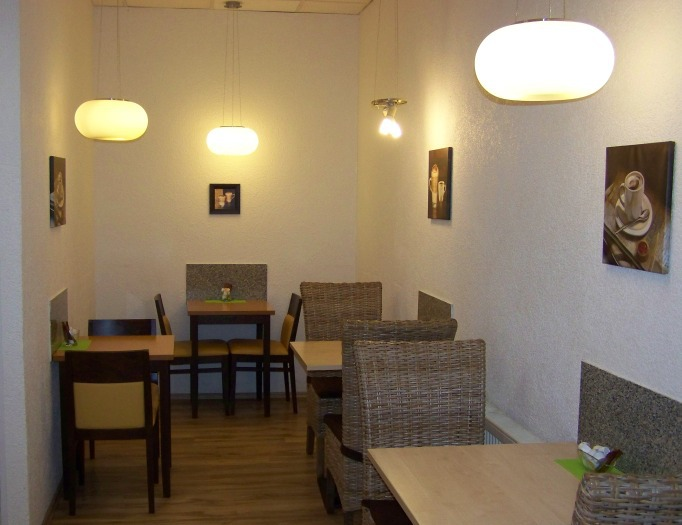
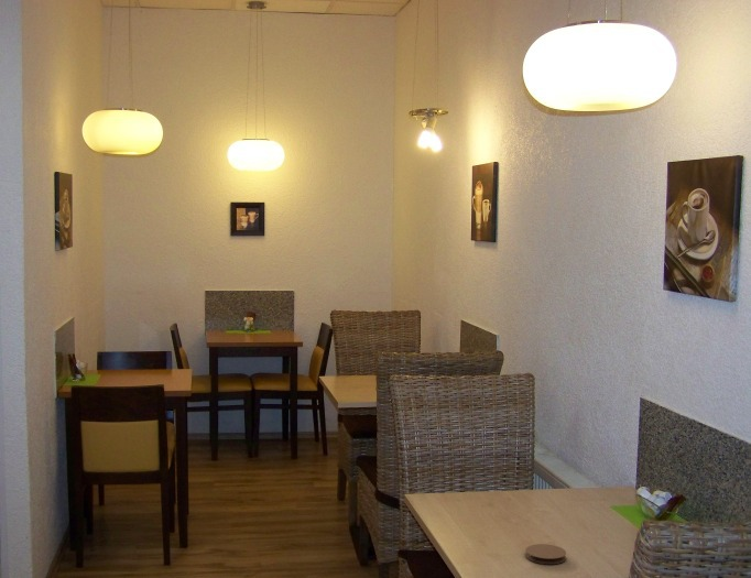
+ coaster [524,543,567,565]
